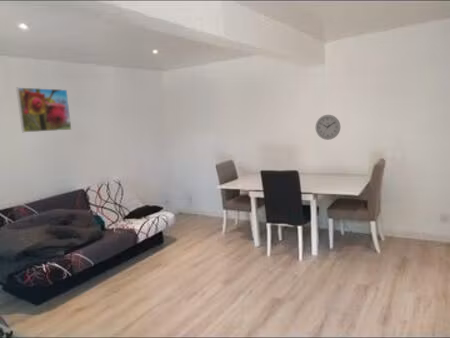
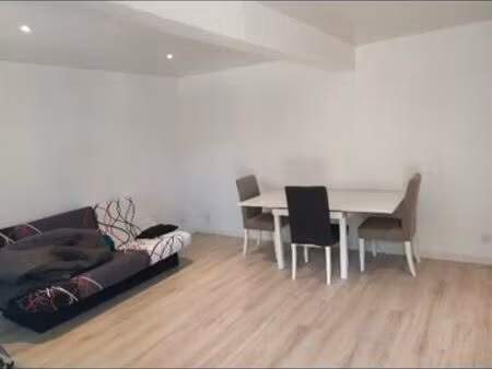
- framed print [15,86,73,133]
- wall clock [315,114,341,141]
